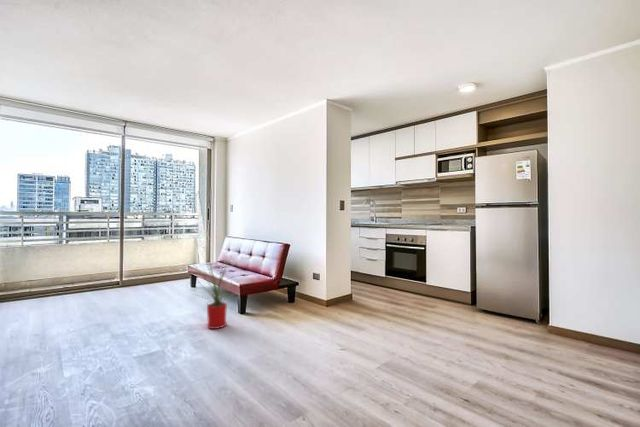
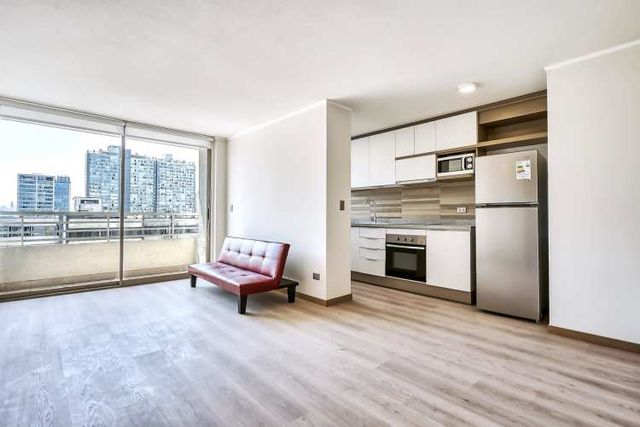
- house plant [187,257,240,330]
